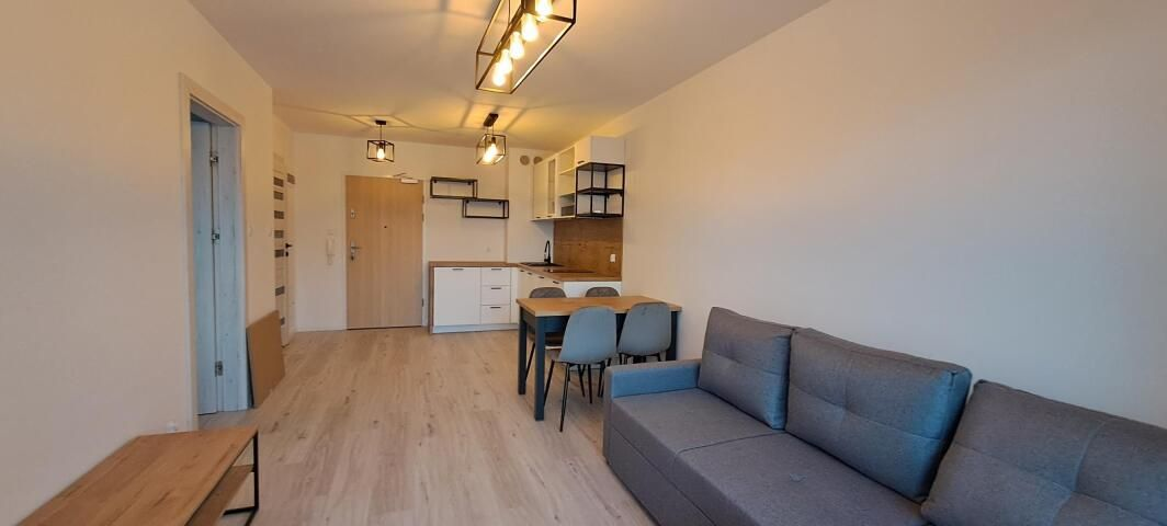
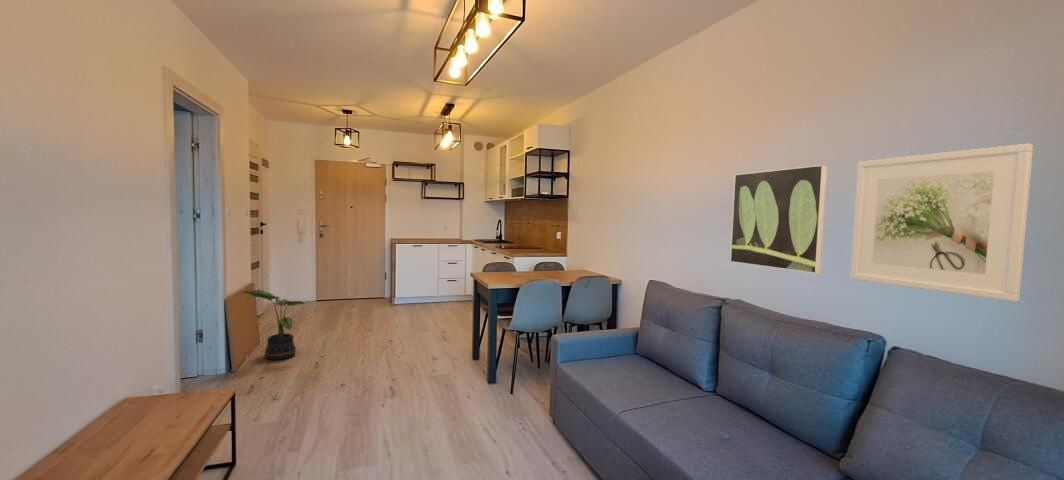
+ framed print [729,164,828,275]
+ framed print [850,143,1034,303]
+ potted plant [242,289,307,361]
